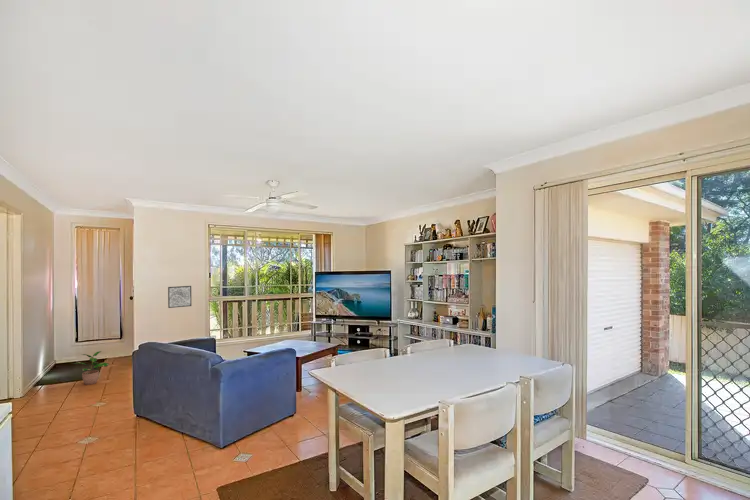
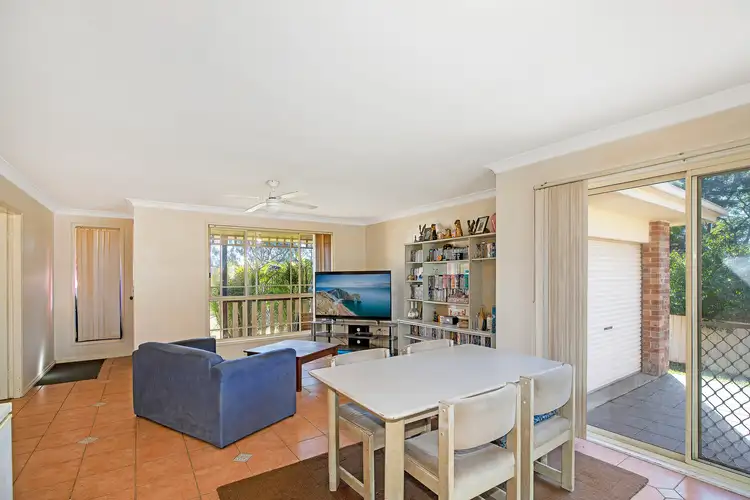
- potted plant [72,350,110,386]
- wall art [167,285,192,309]
